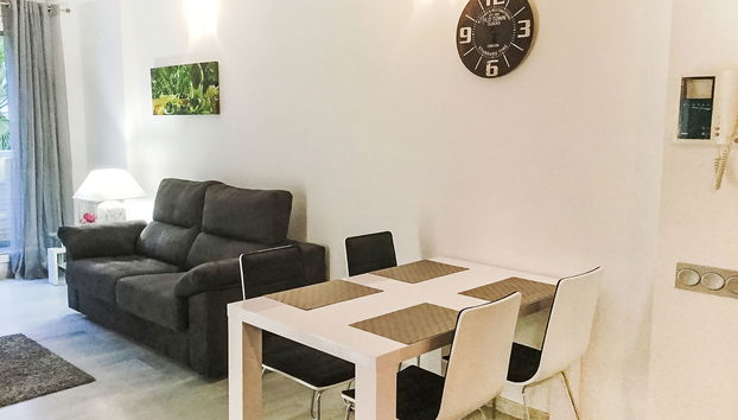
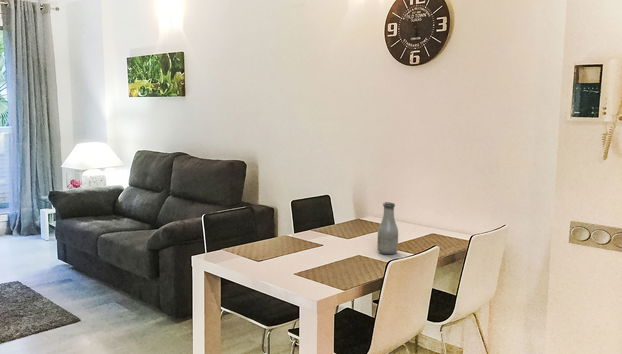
+ bottle [376,201,399,255]
